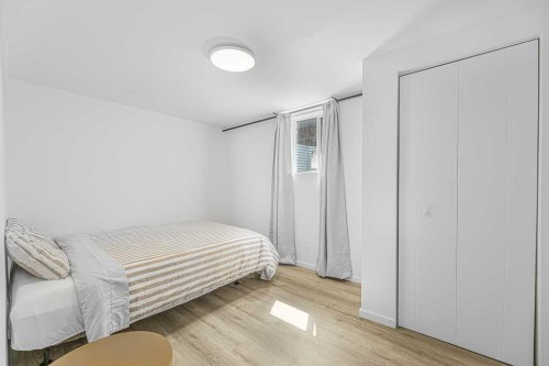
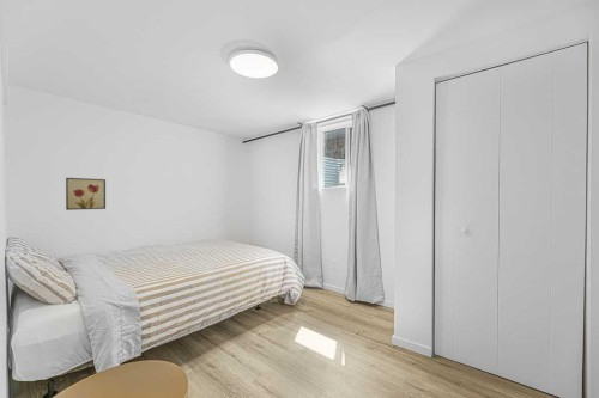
+ wall art [65,177,107,212]
